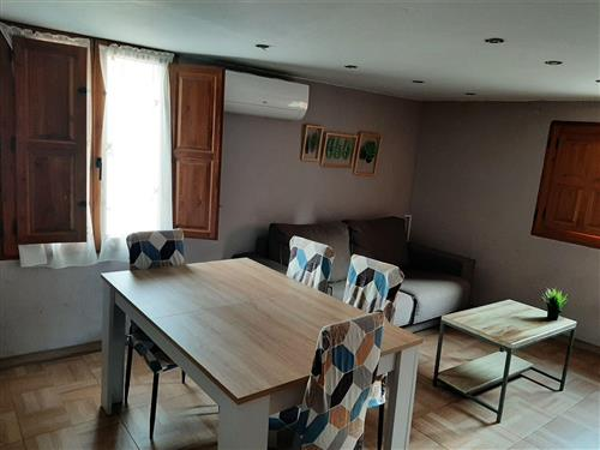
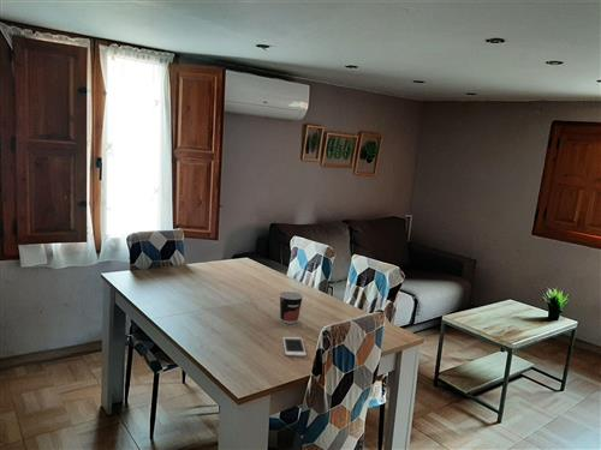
+ cell phone [281,336,308,358]
+ cup [279,290,304,325]
